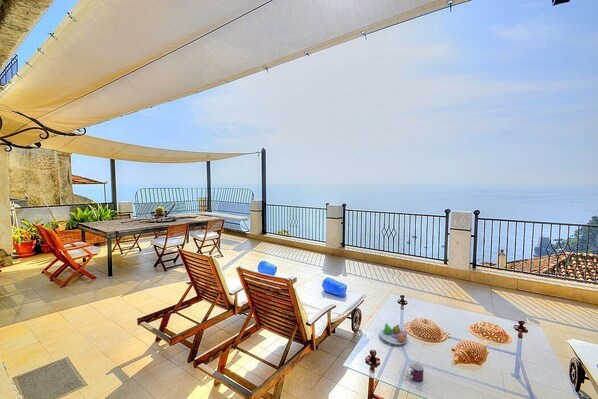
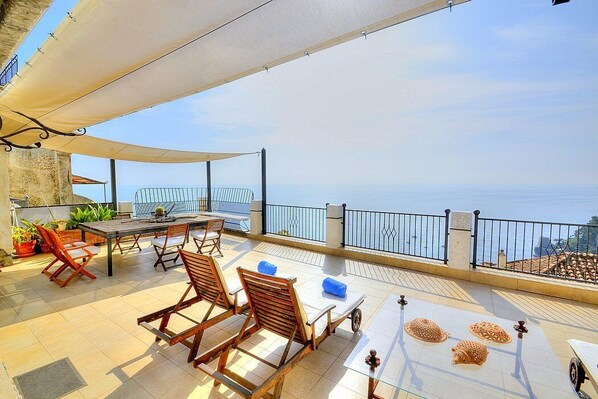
- mug [406,362,425,383]
- fruit bowl [379,322,409,346]
